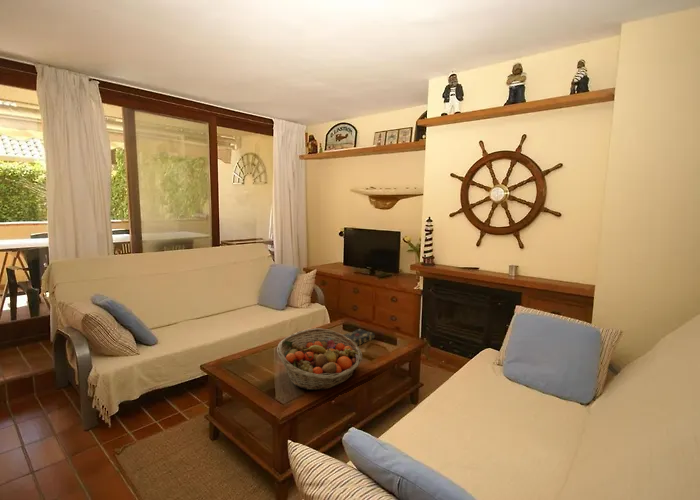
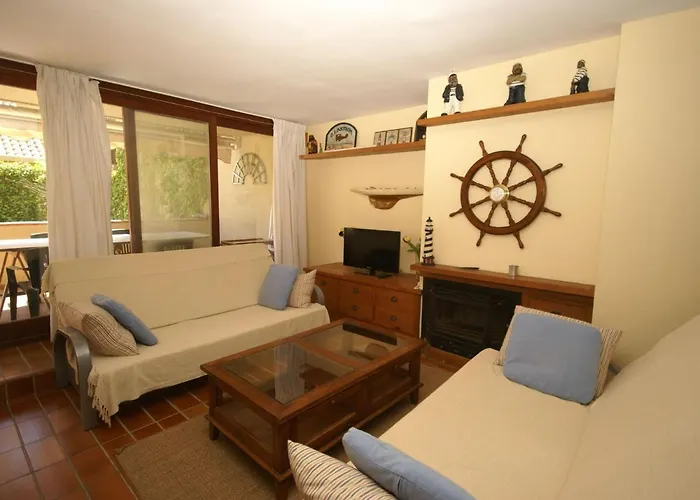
- book [343,328,376,346]
- fruit basket [276,327,363,391]
